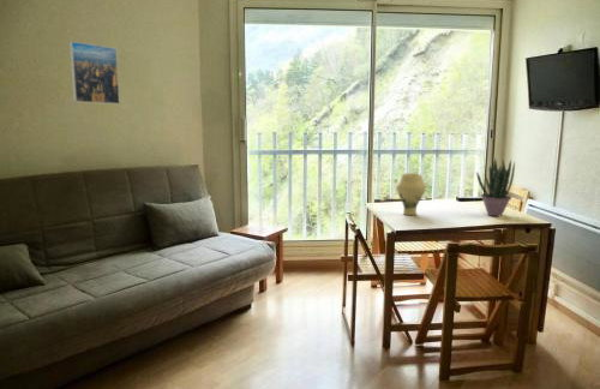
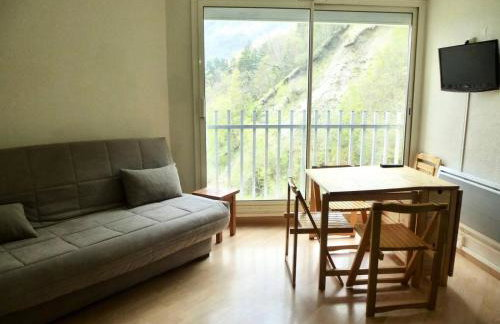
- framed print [68,40,121,106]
- vase [395,173,427,216]
- potted plant [475,156,516,217]
